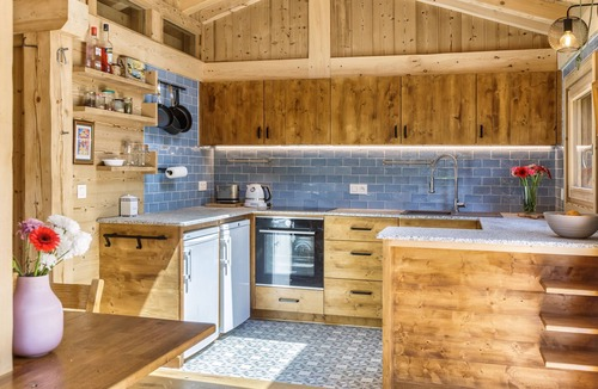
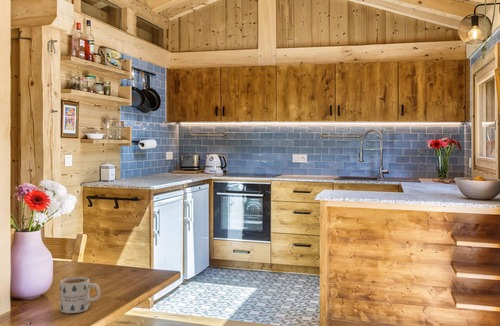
+ mug [59,276,101,314]
